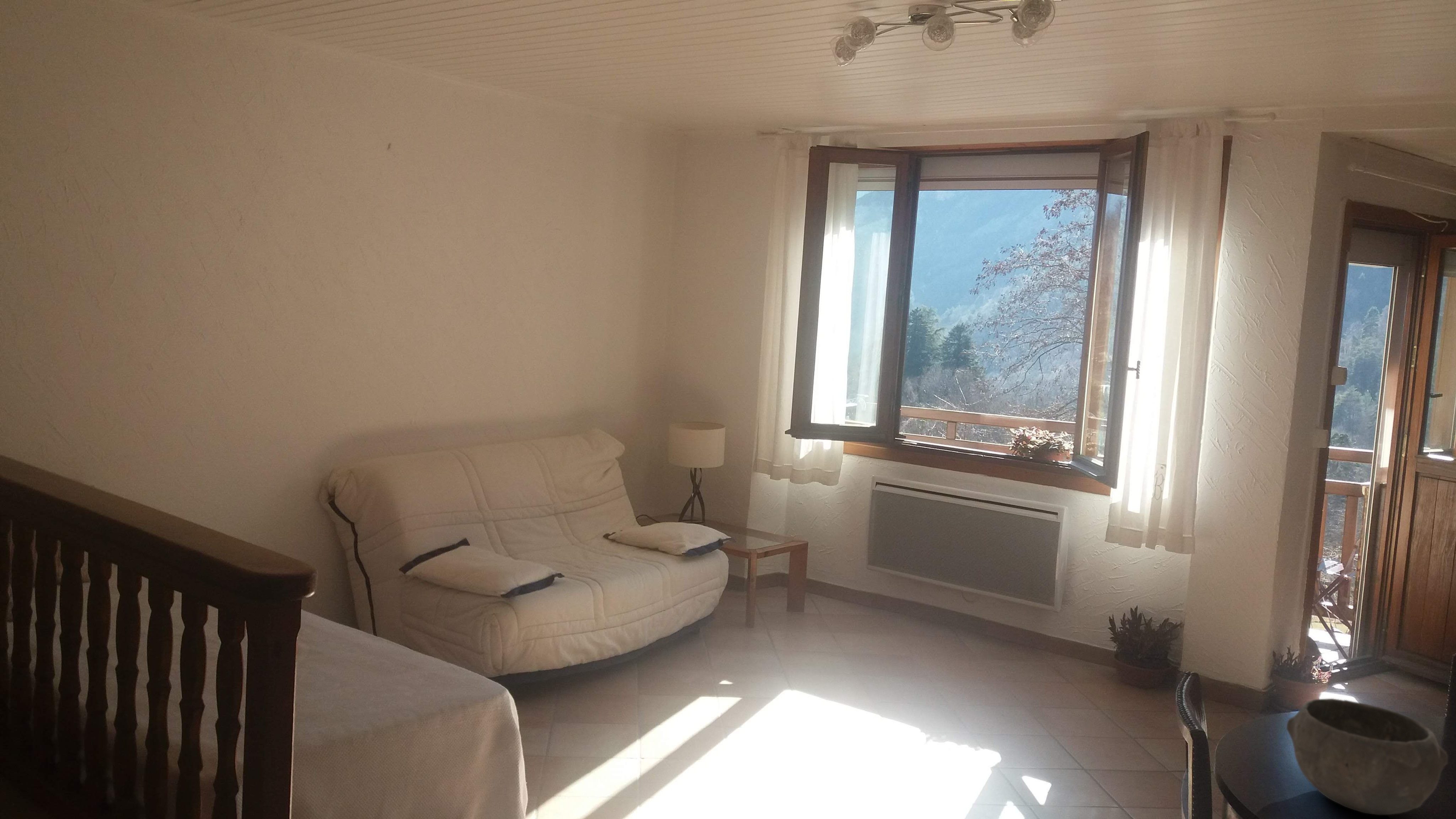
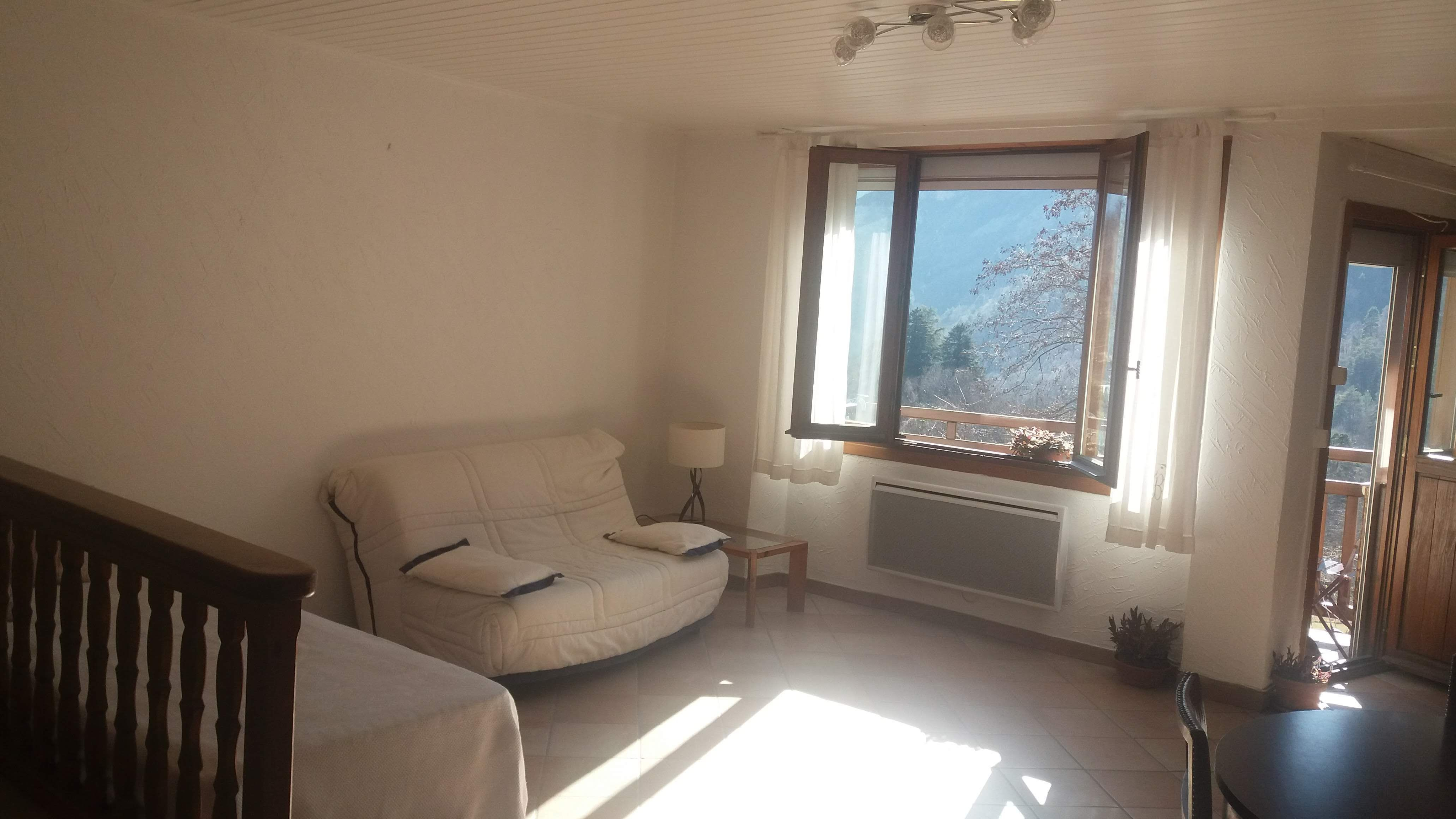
- bowl [1286,698,1448,815]
